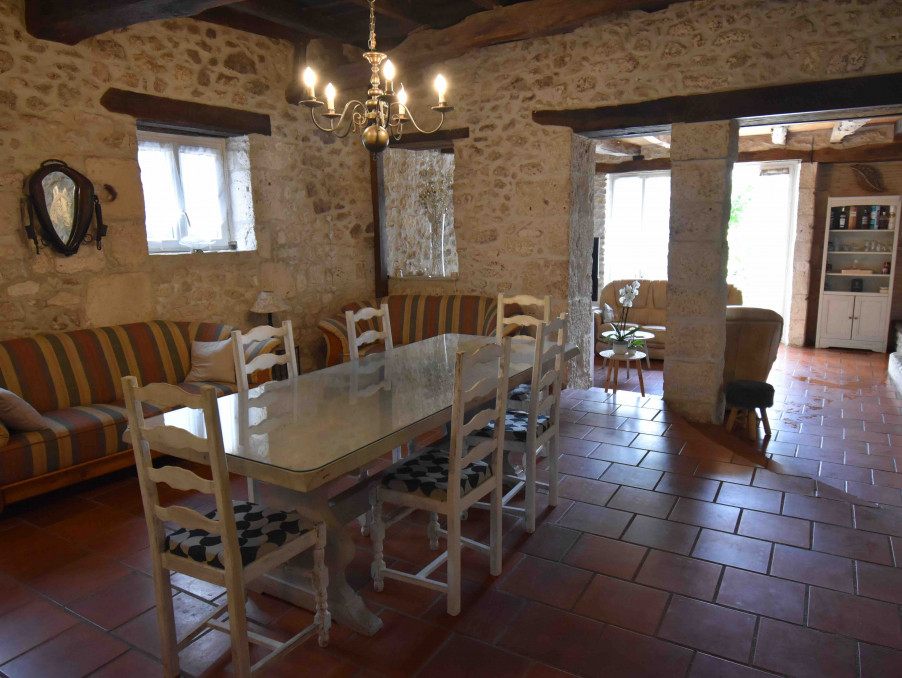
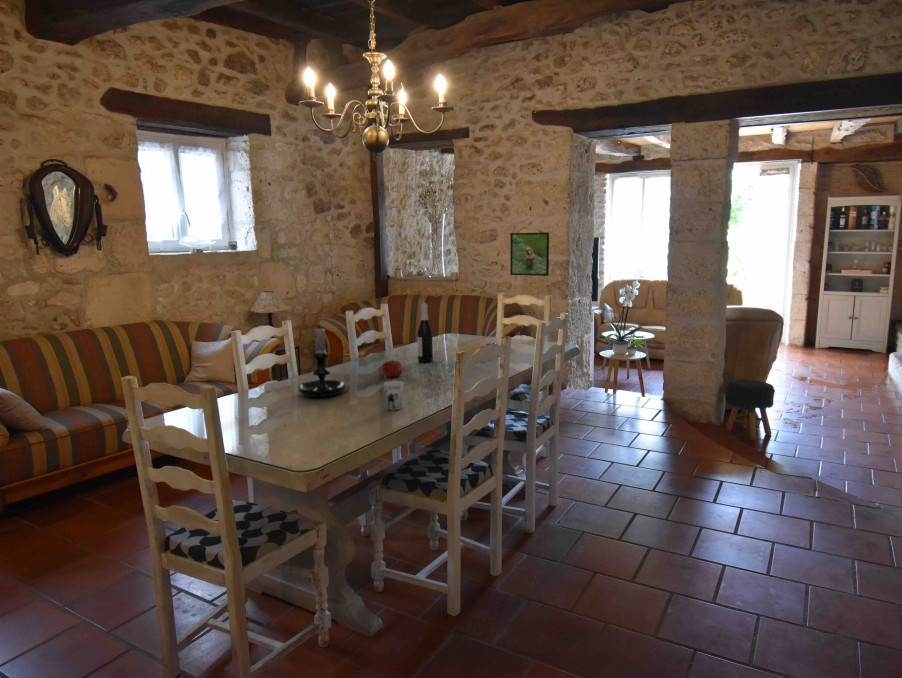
+ wine bottle [417,302,434,363]
+ cup [383,380,404,411]
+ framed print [509,231,550,277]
+ candle holder [297,324,347,398]
+ fruit [381,359,403,378]
